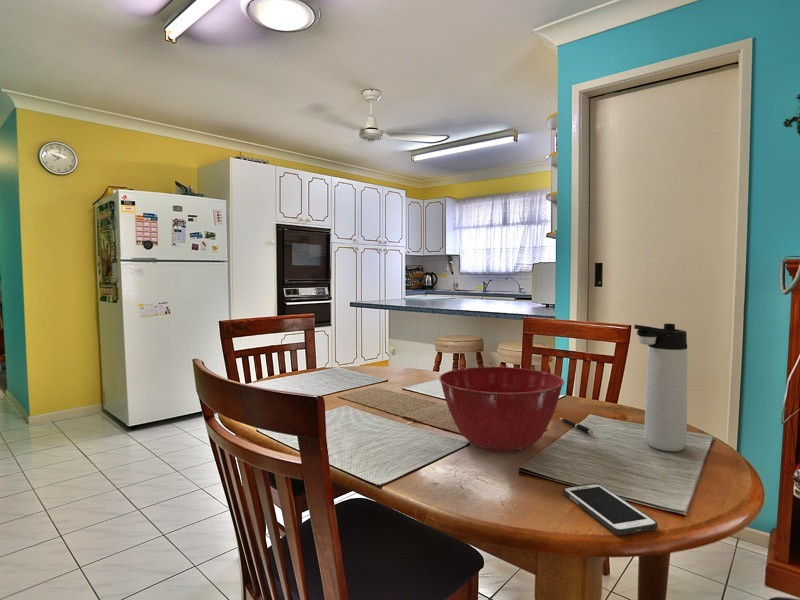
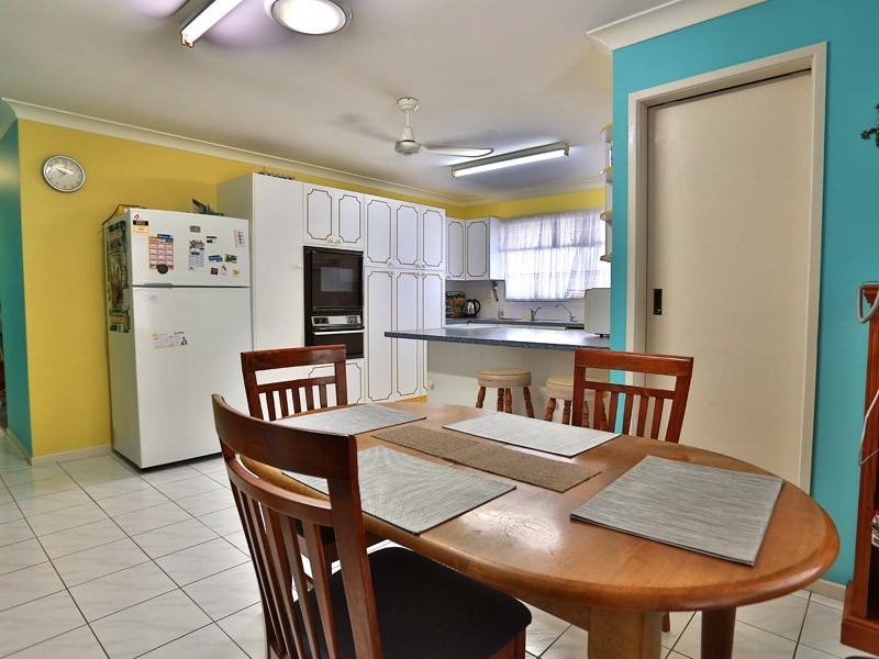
- thermos bottle [633,323,688,452]
- cell phone [562,482,659,536]
- pen [559,417,595,436]
- mixing bowl [438,366,565,453]
